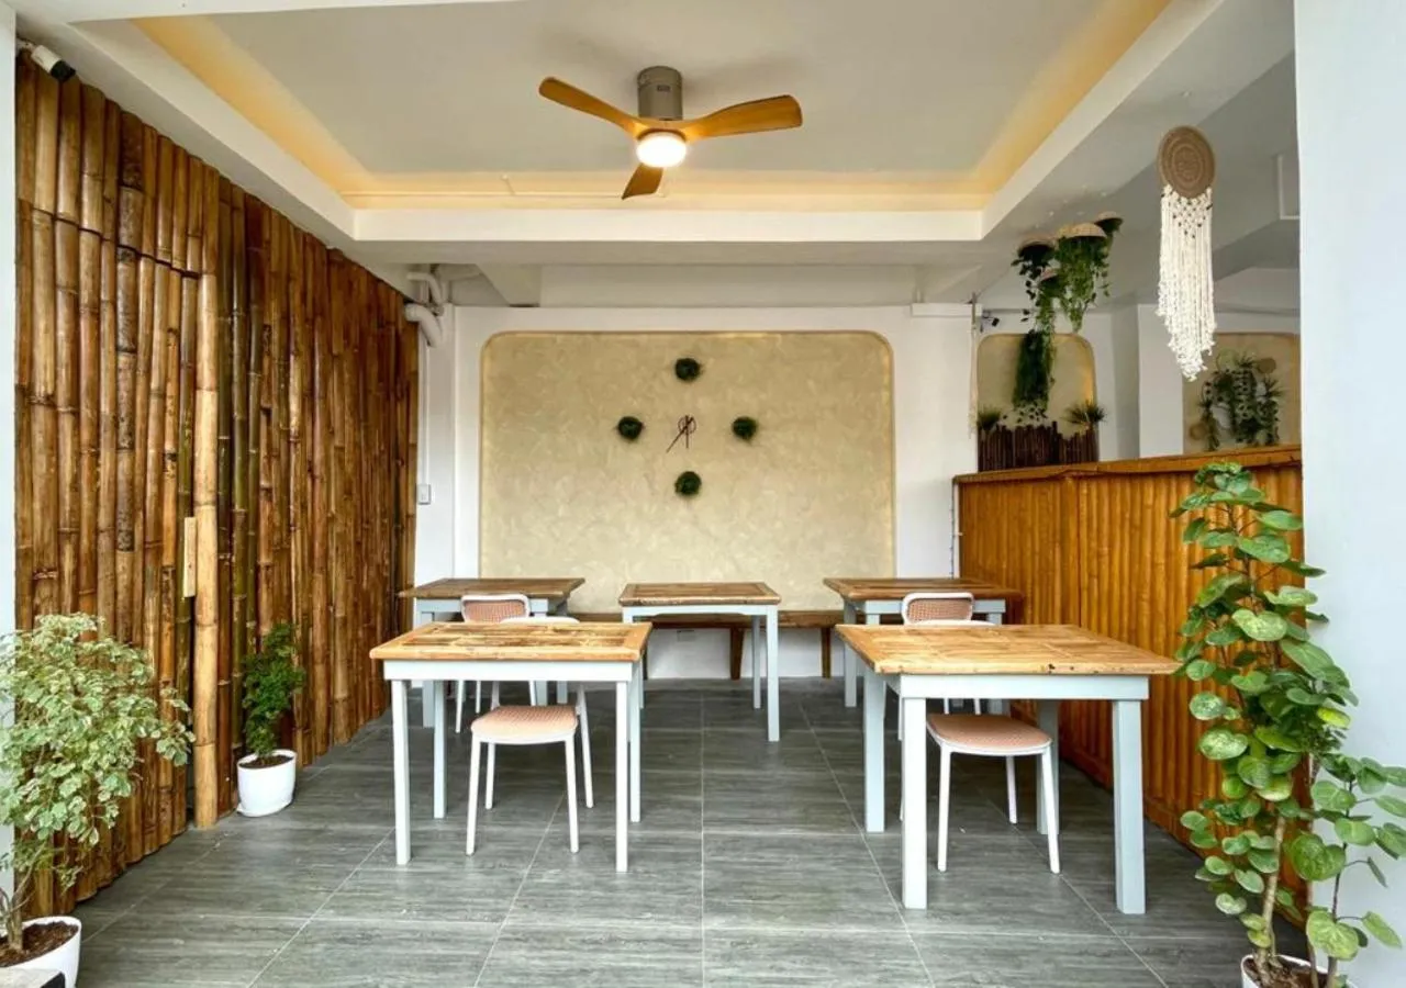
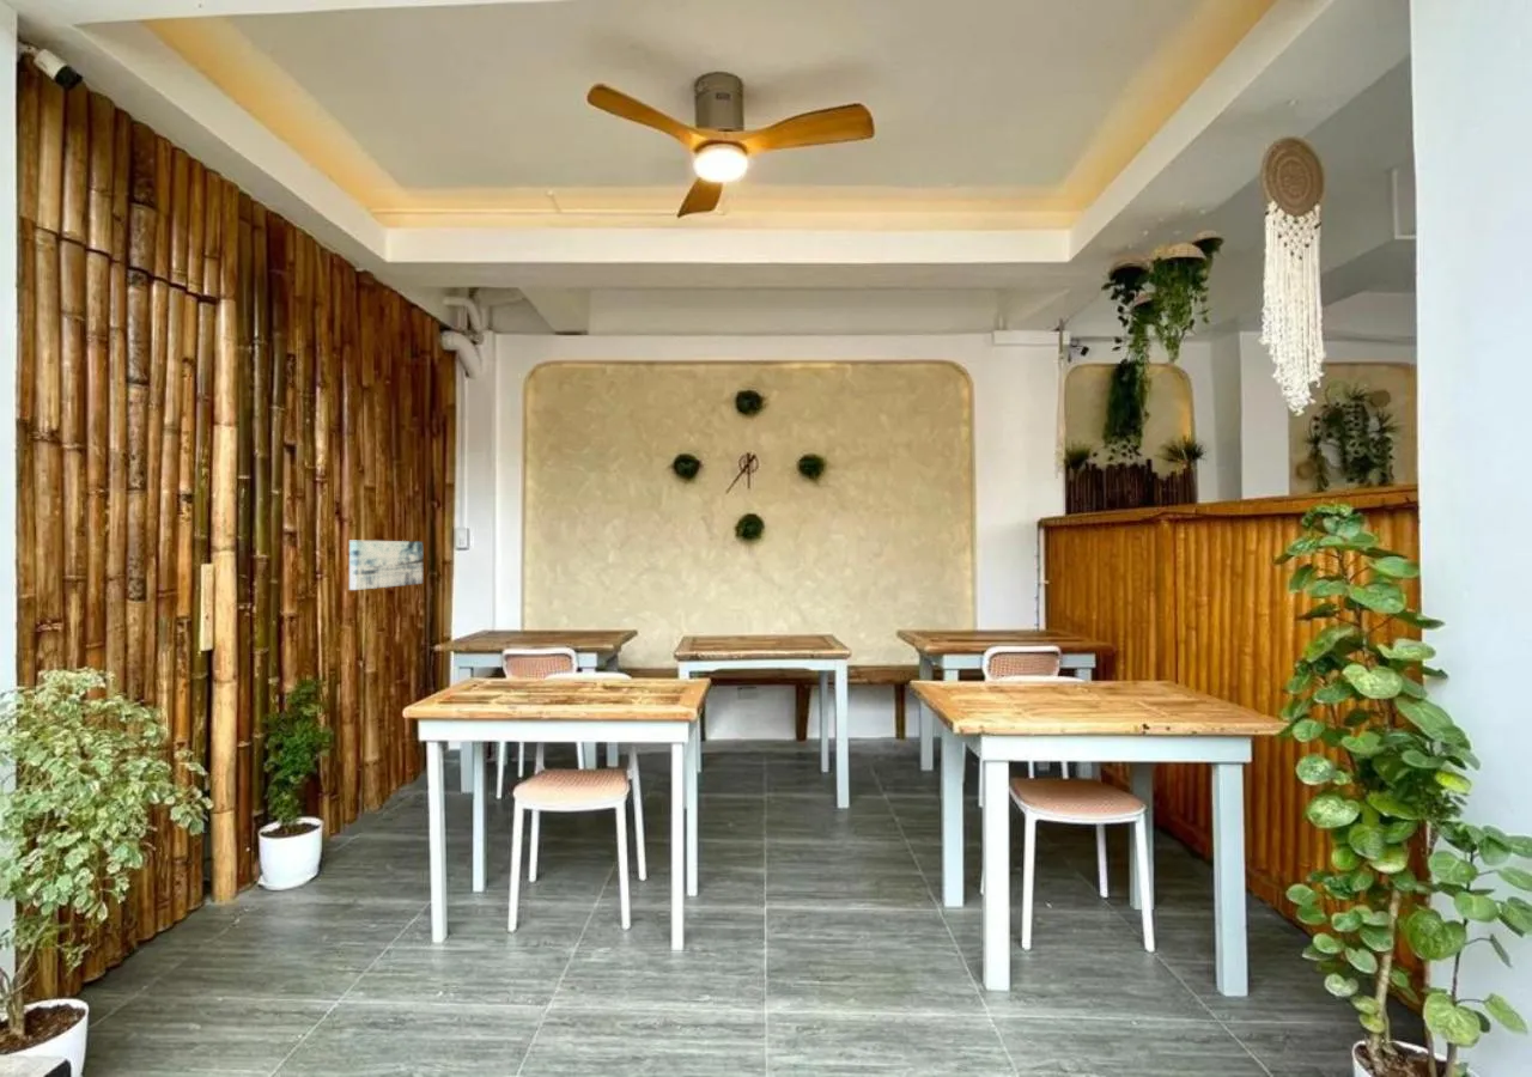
+ wall art [348,540,424,591]
